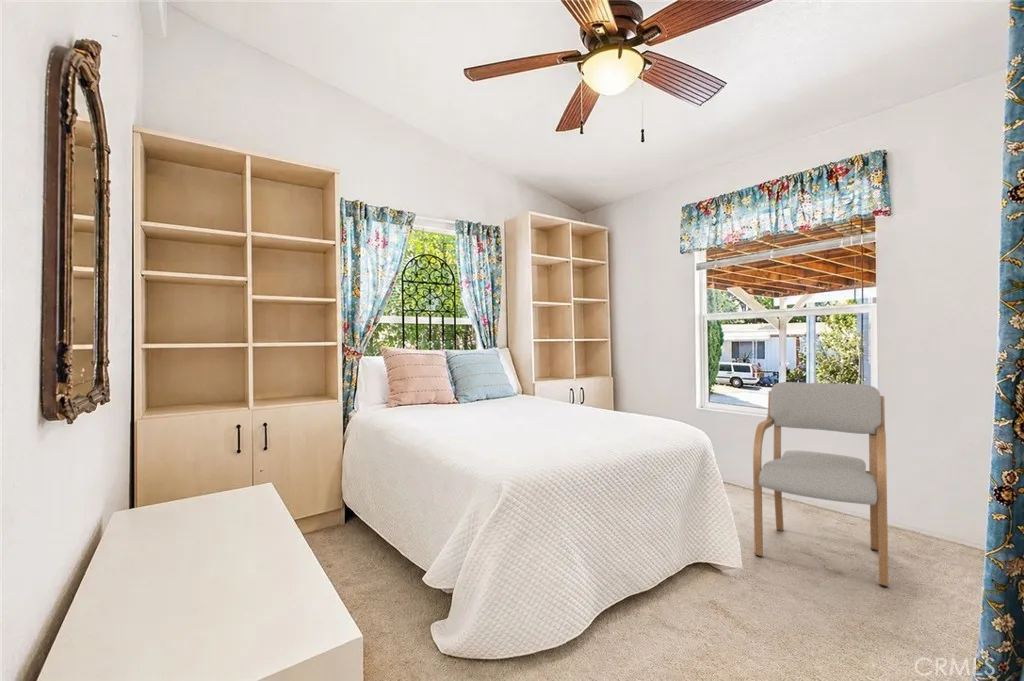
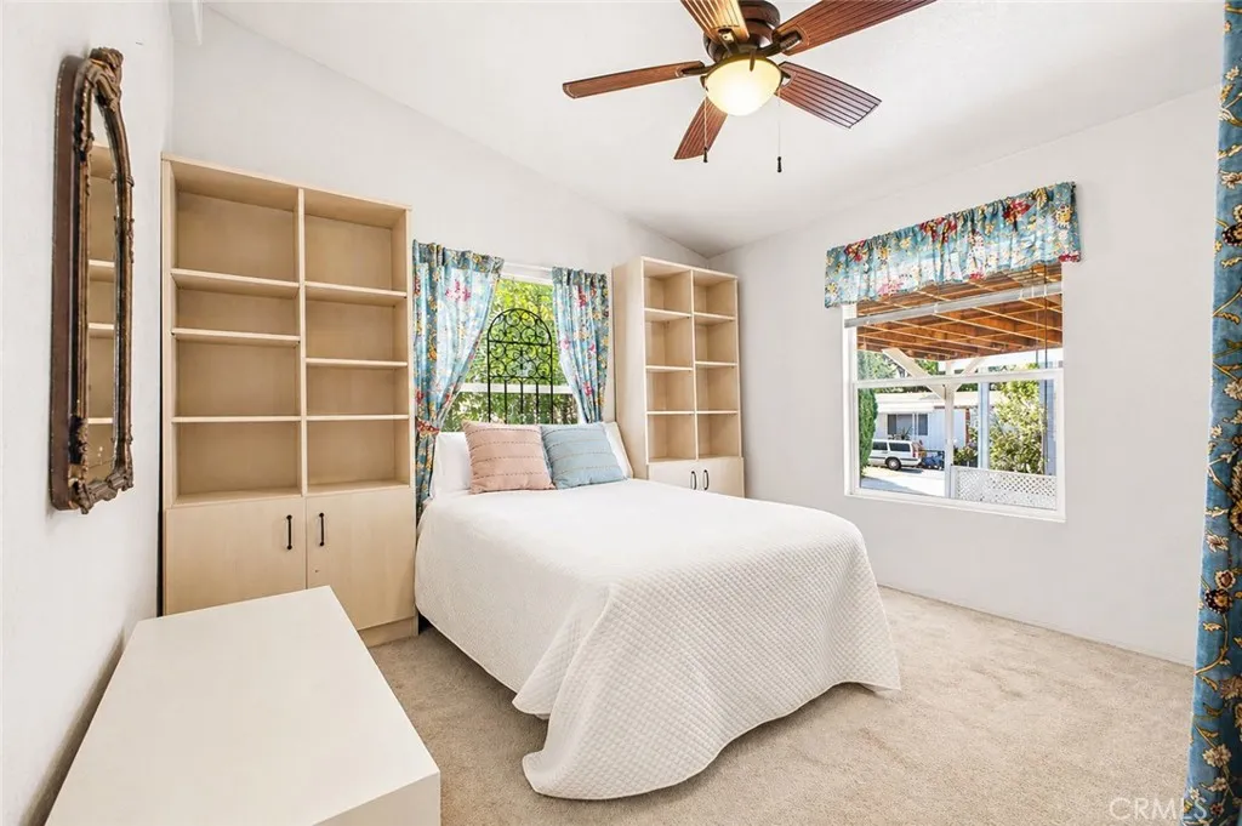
- armchair [752,381,889,588]
